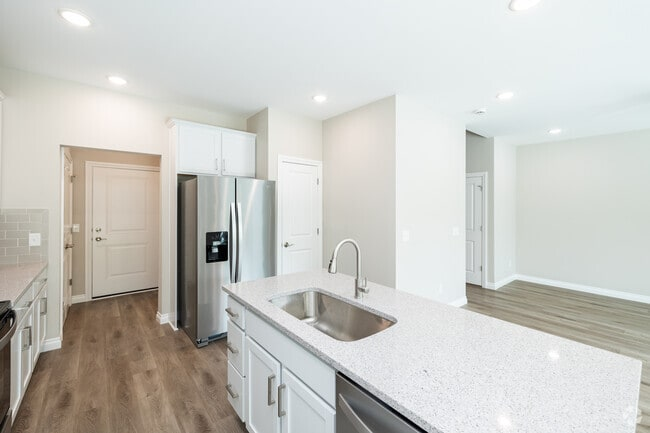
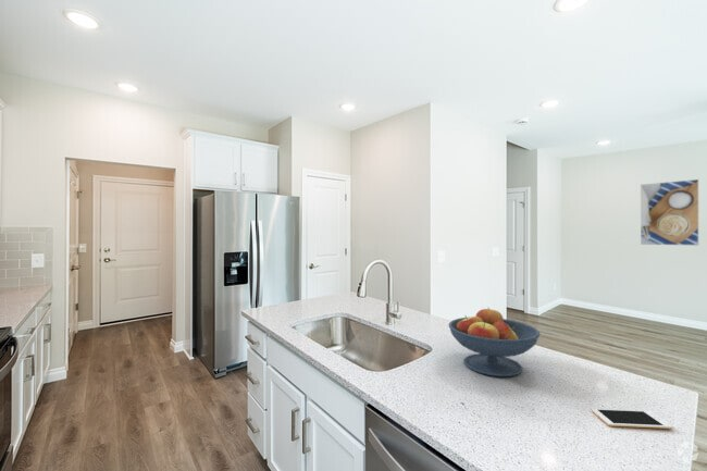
+ fruit bowl [448,307,541,377]
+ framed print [640,178,699,247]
+ cell phone [591,408,674,430]
